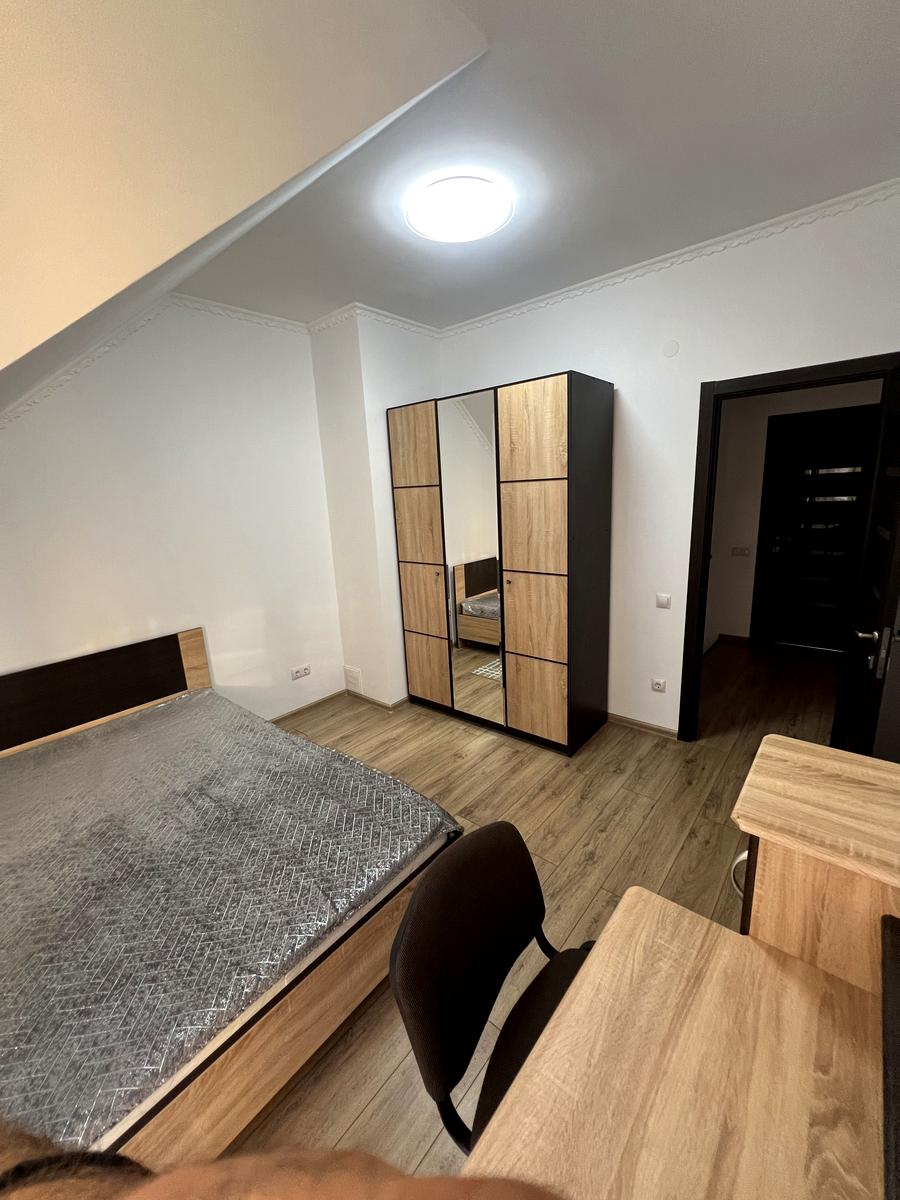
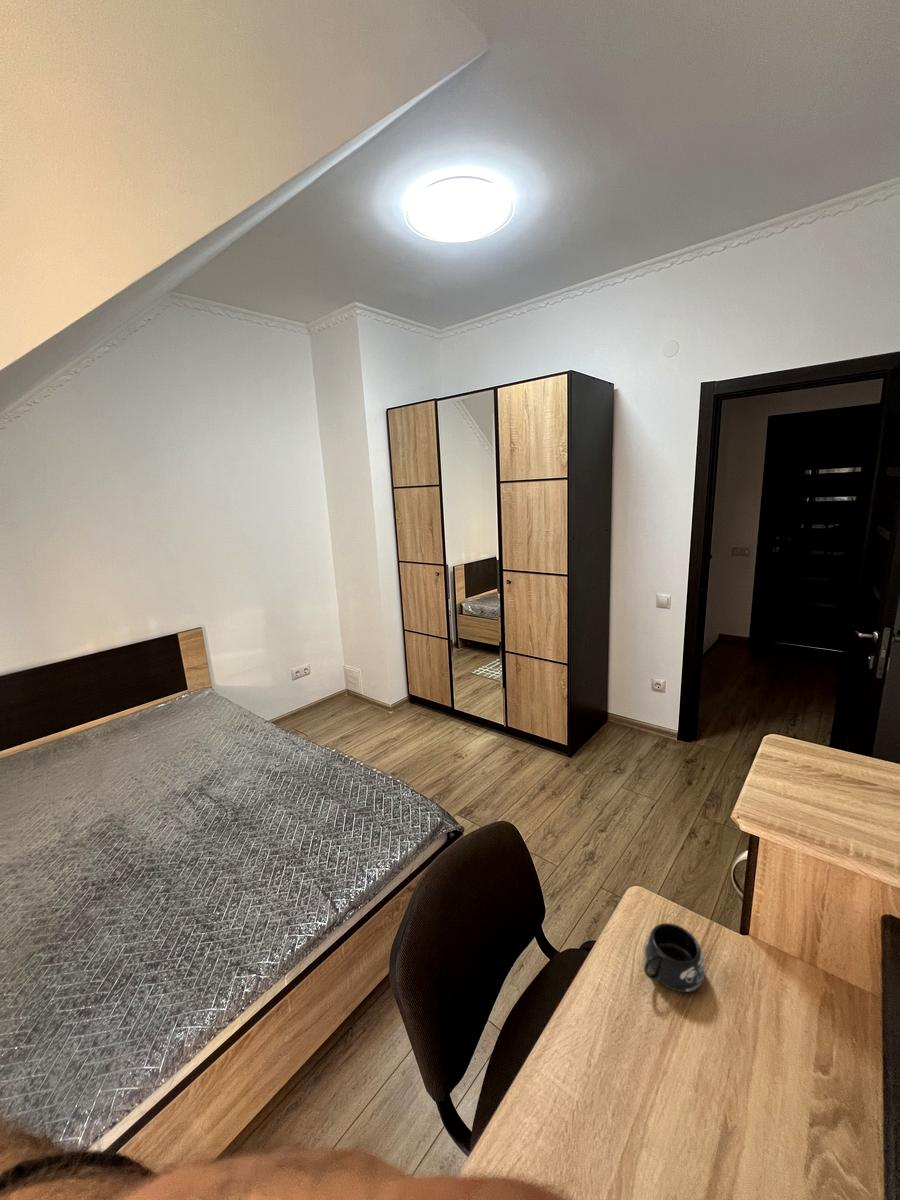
+ mug [643,922,706,993]
